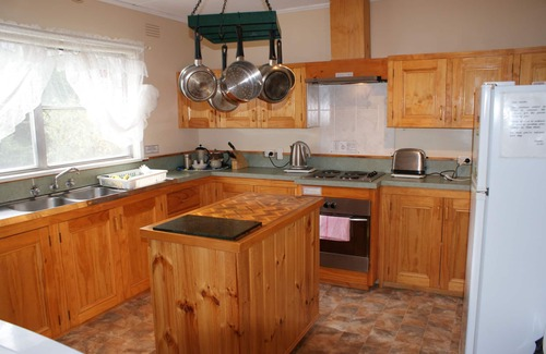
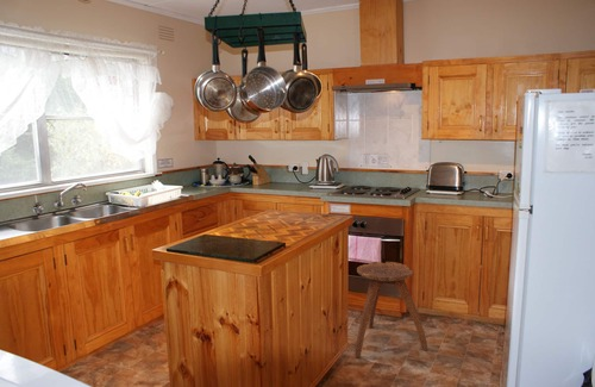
+ stool [353,261,428,358]
